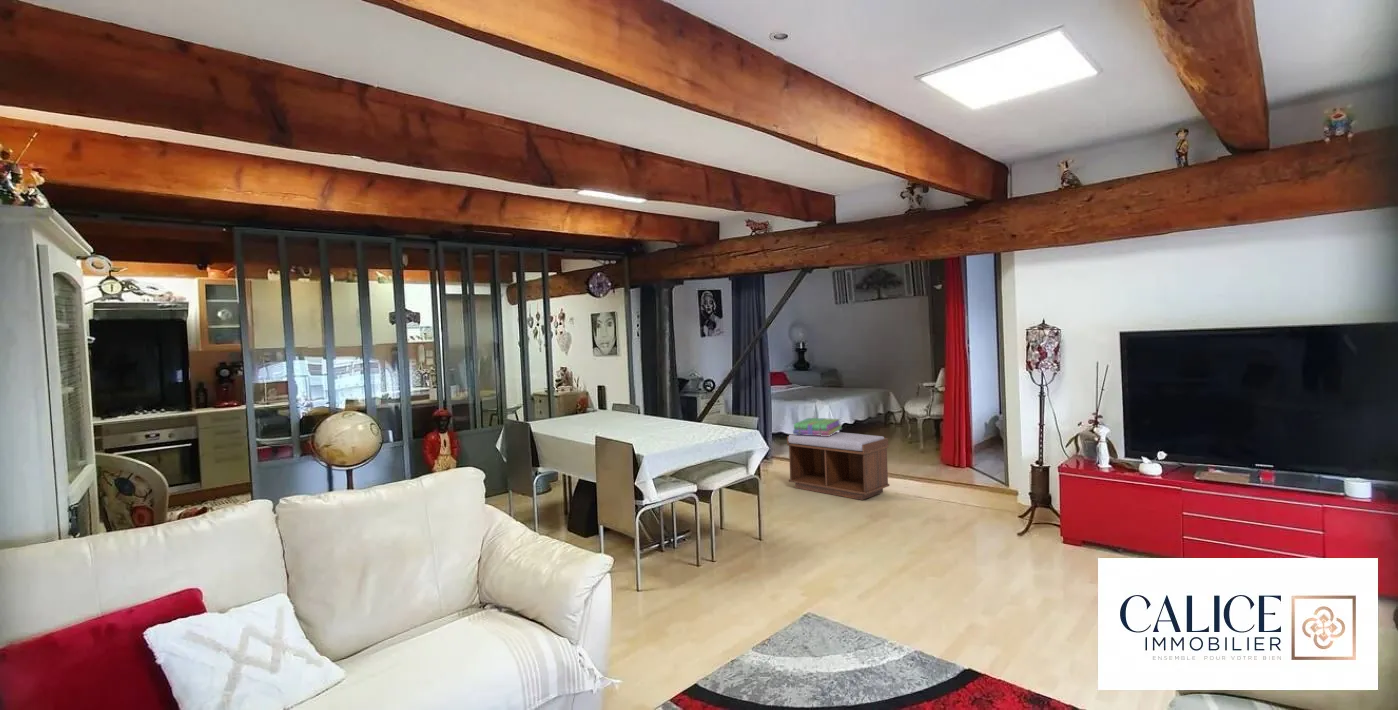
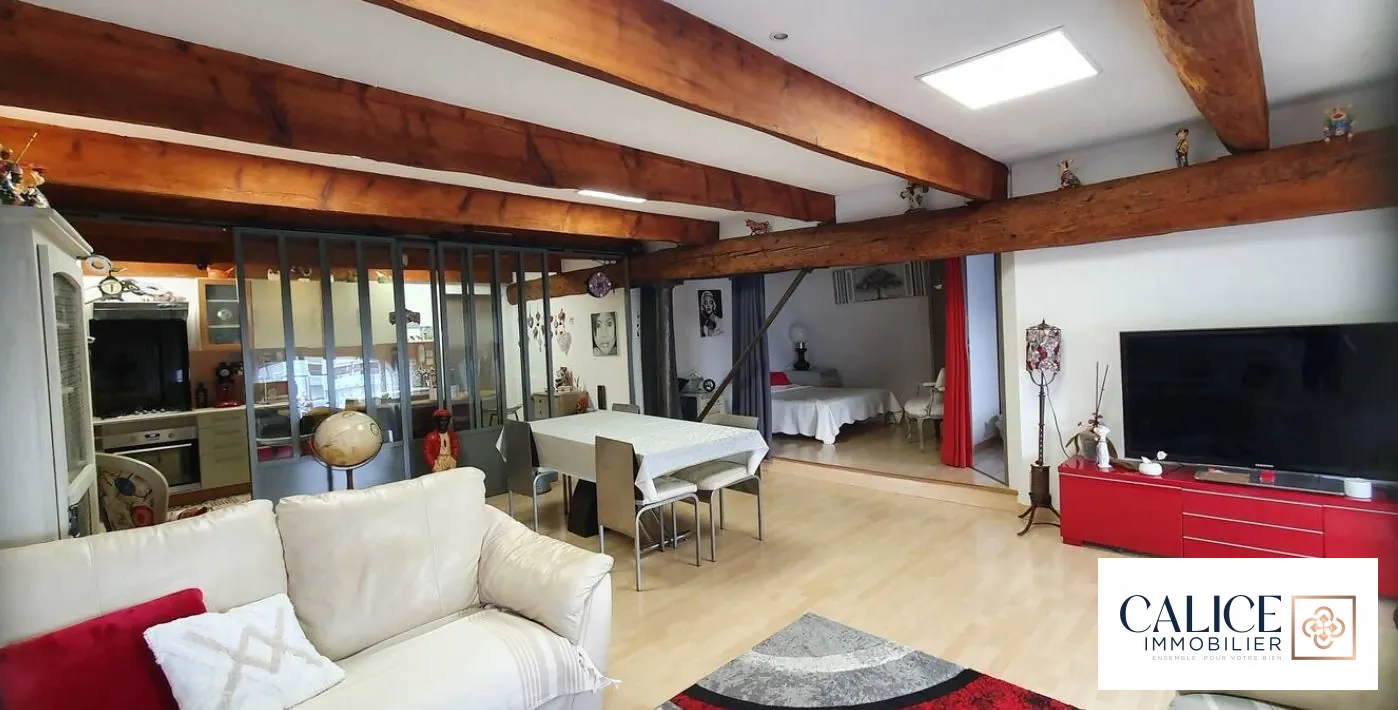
- stack of books [792,417,843,436]
- bench [786,431,891,501]
